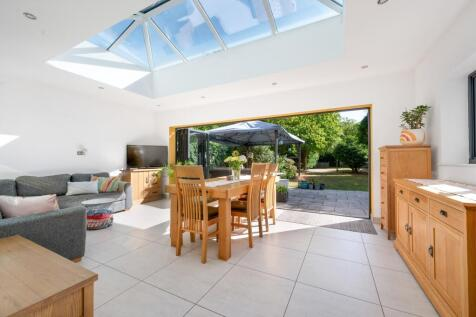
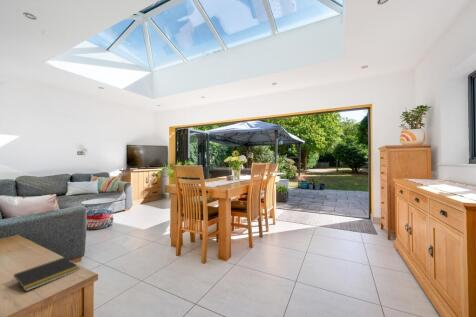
+ notepad [11,256,80,292]
